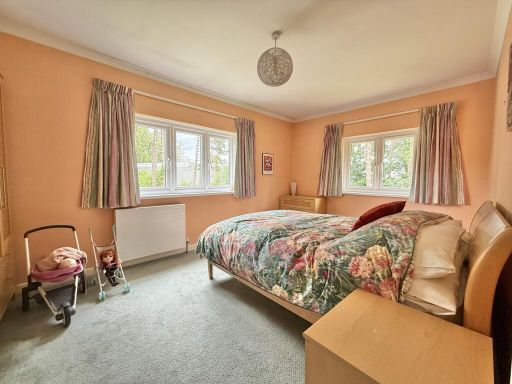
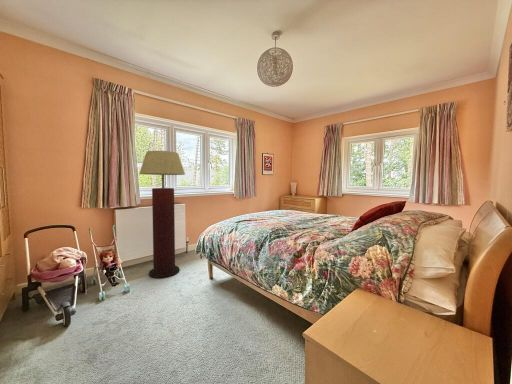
+ floor lamp [138,150,186,279]
